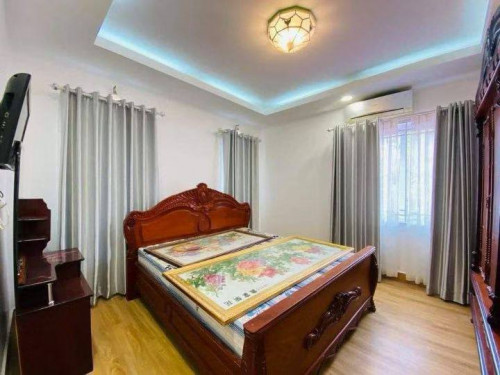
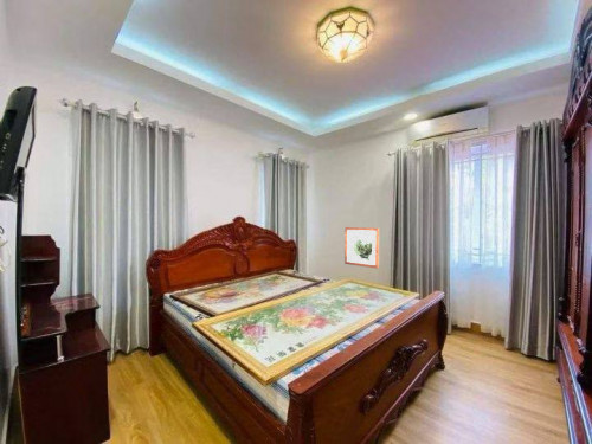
+ wall art [343,226,380,270]
